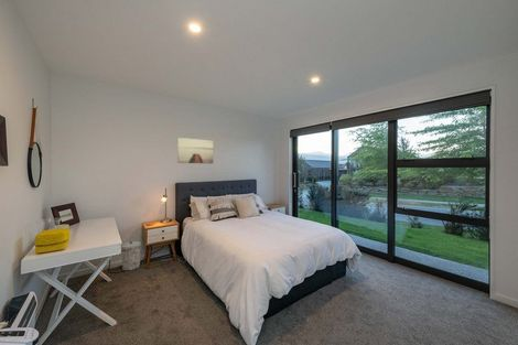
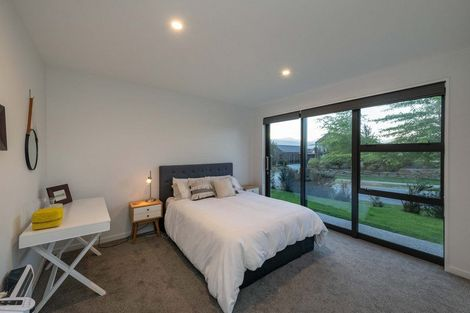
- trash can [120,240,142,272]
- wall art [176,137,214,164]
